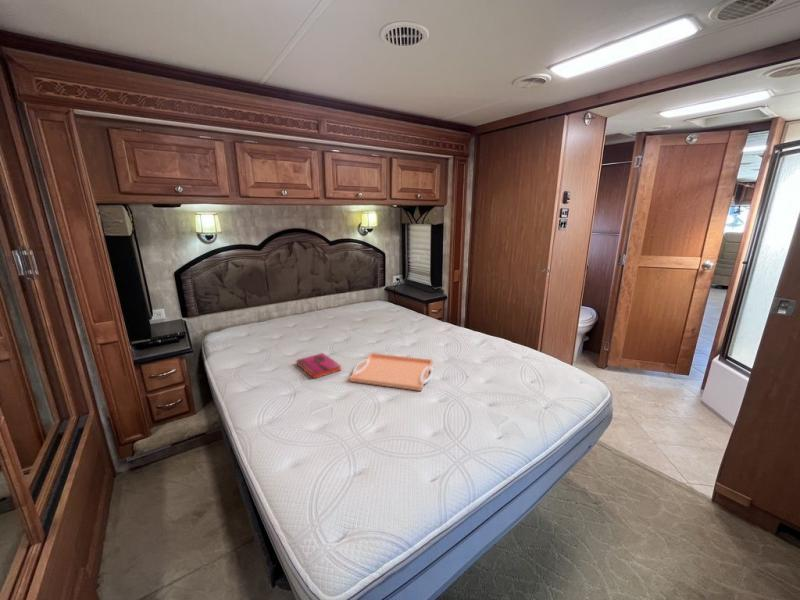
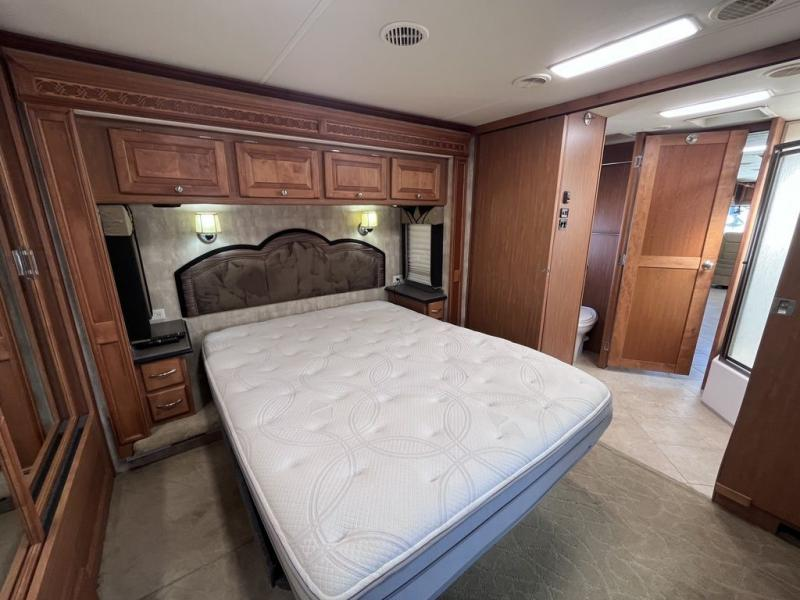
- hardback book [295,352,342,380]
- serving tray [348,352,434,392]
